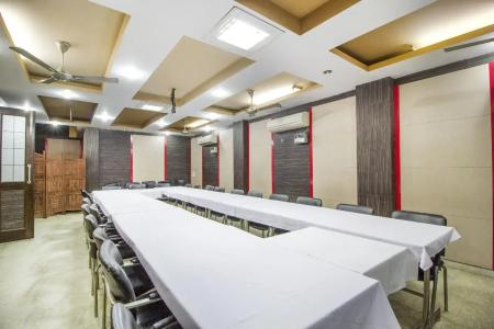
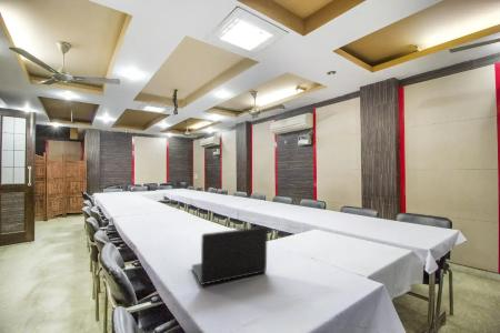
+ laptop [191,225,269,286]
